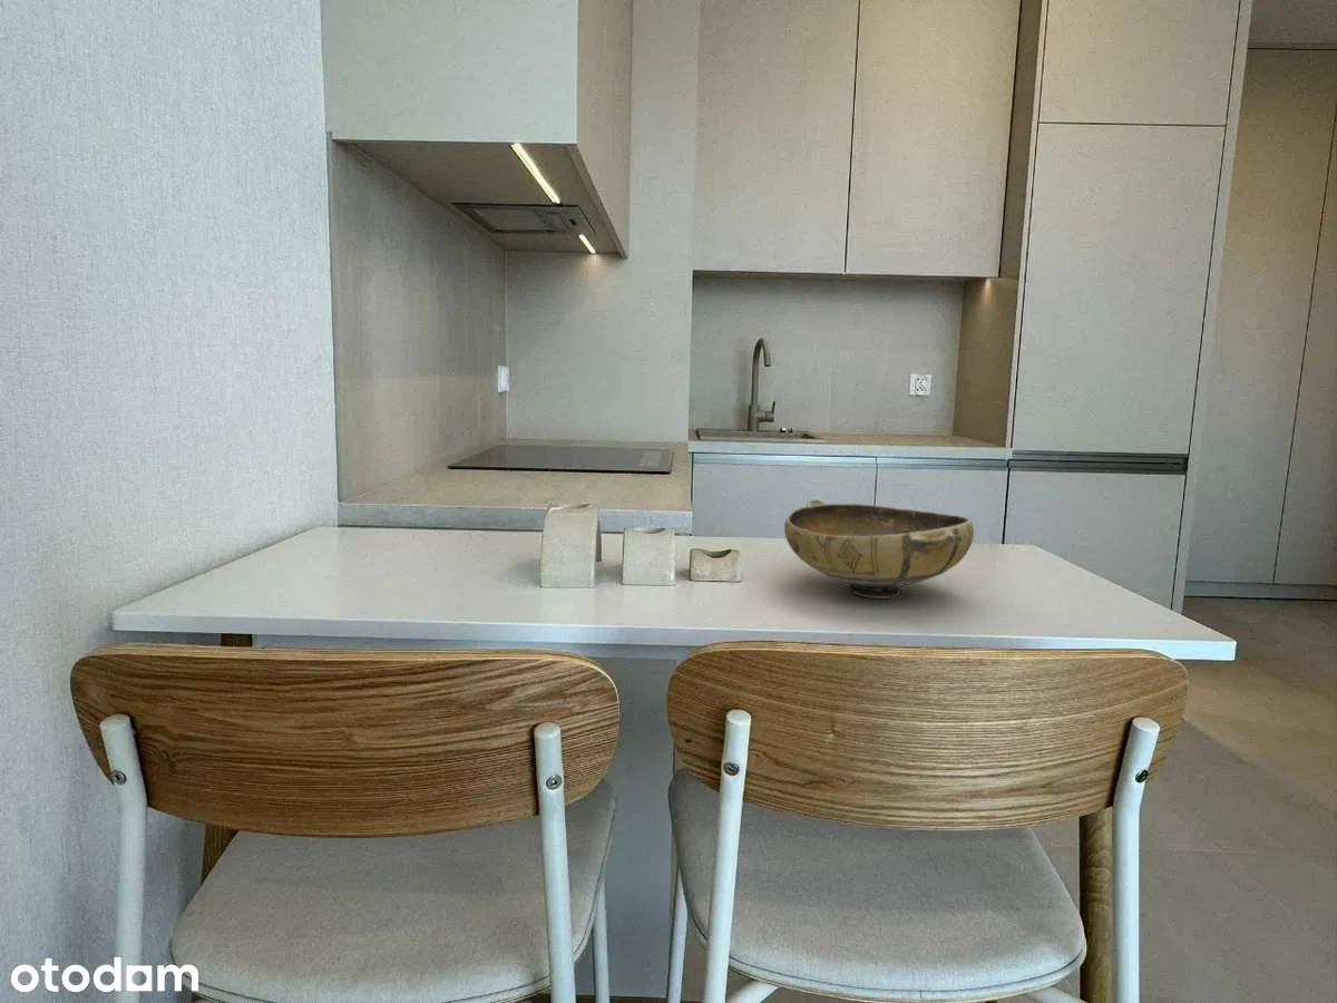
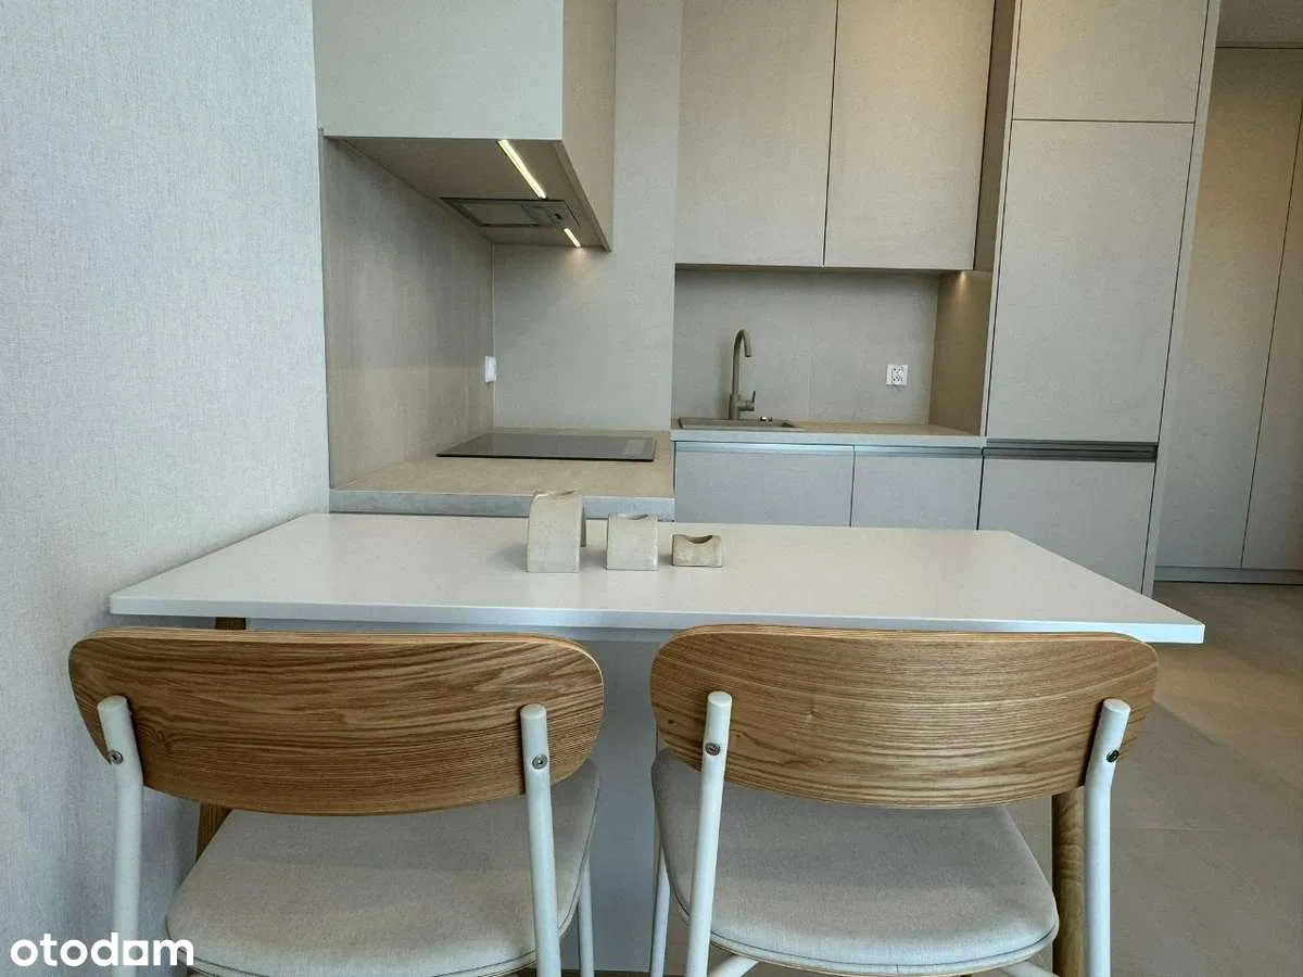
- bowl [783,499,975,600]
